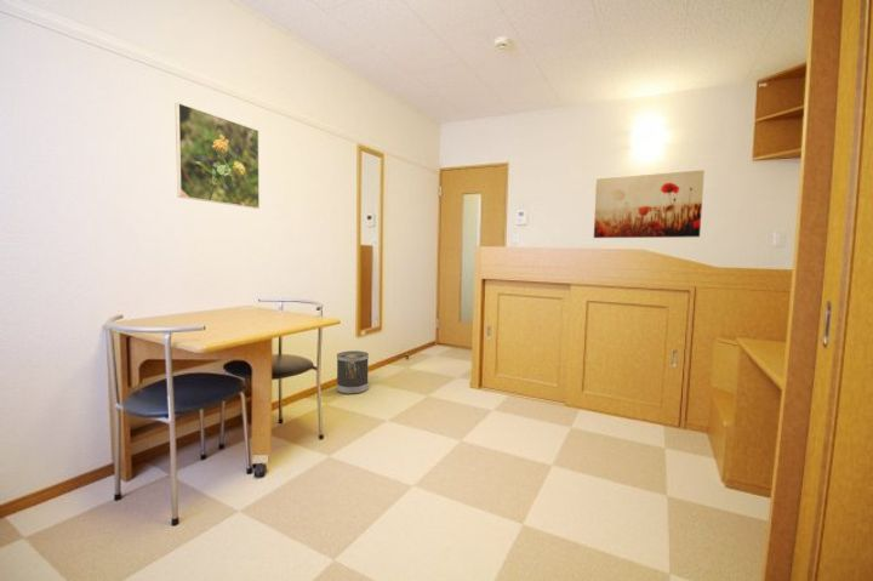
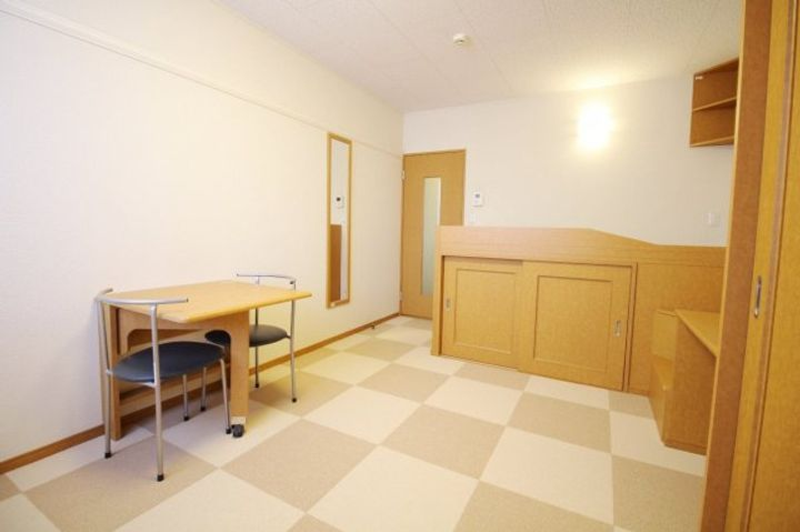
- wastebasket [336,349,370,395]
- wall art [593,169,706,239]
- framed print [175,102,261,210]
